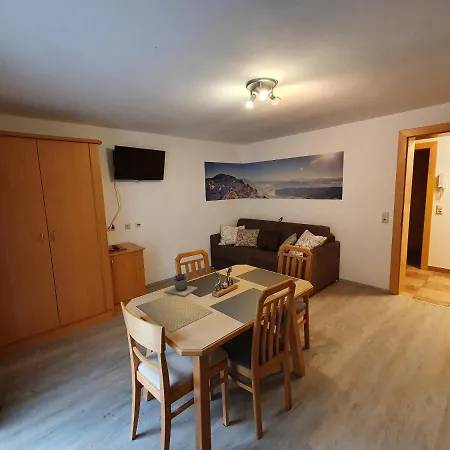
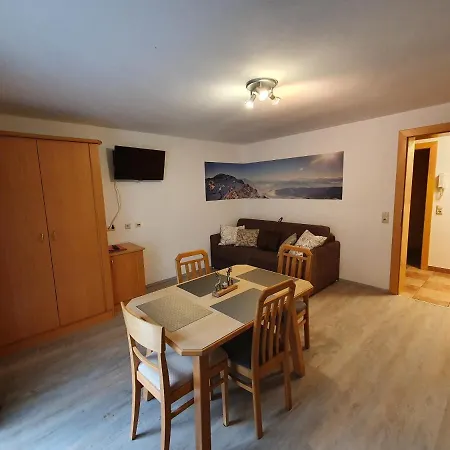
- succulent plant [164,272,199,297]
